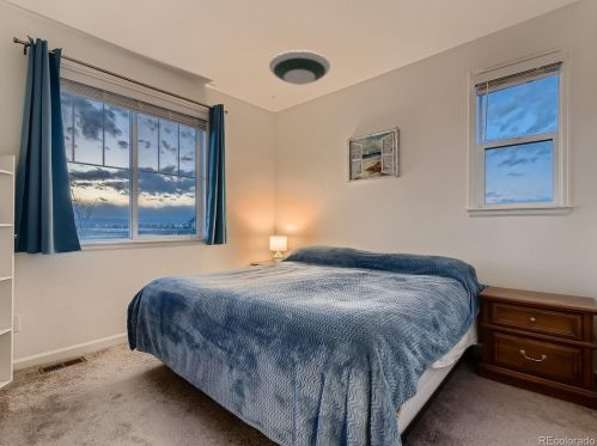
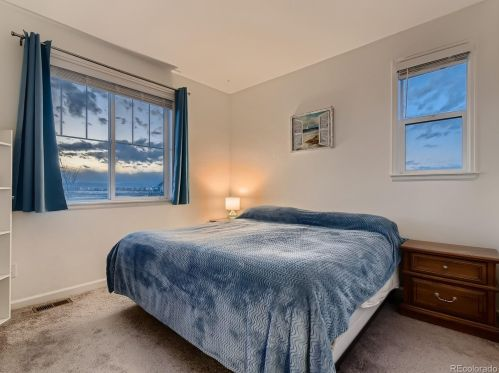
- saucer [268,49,331,86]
